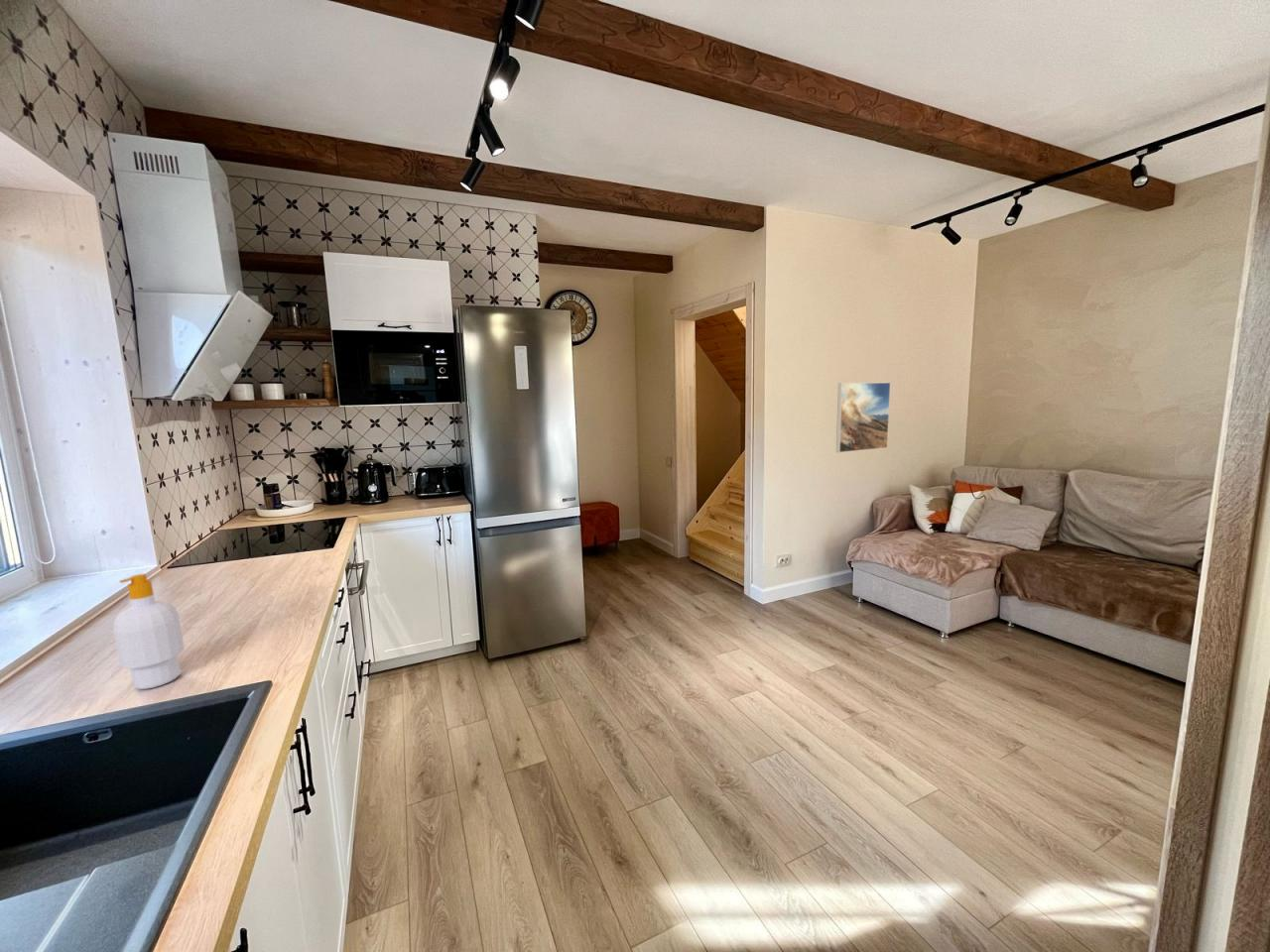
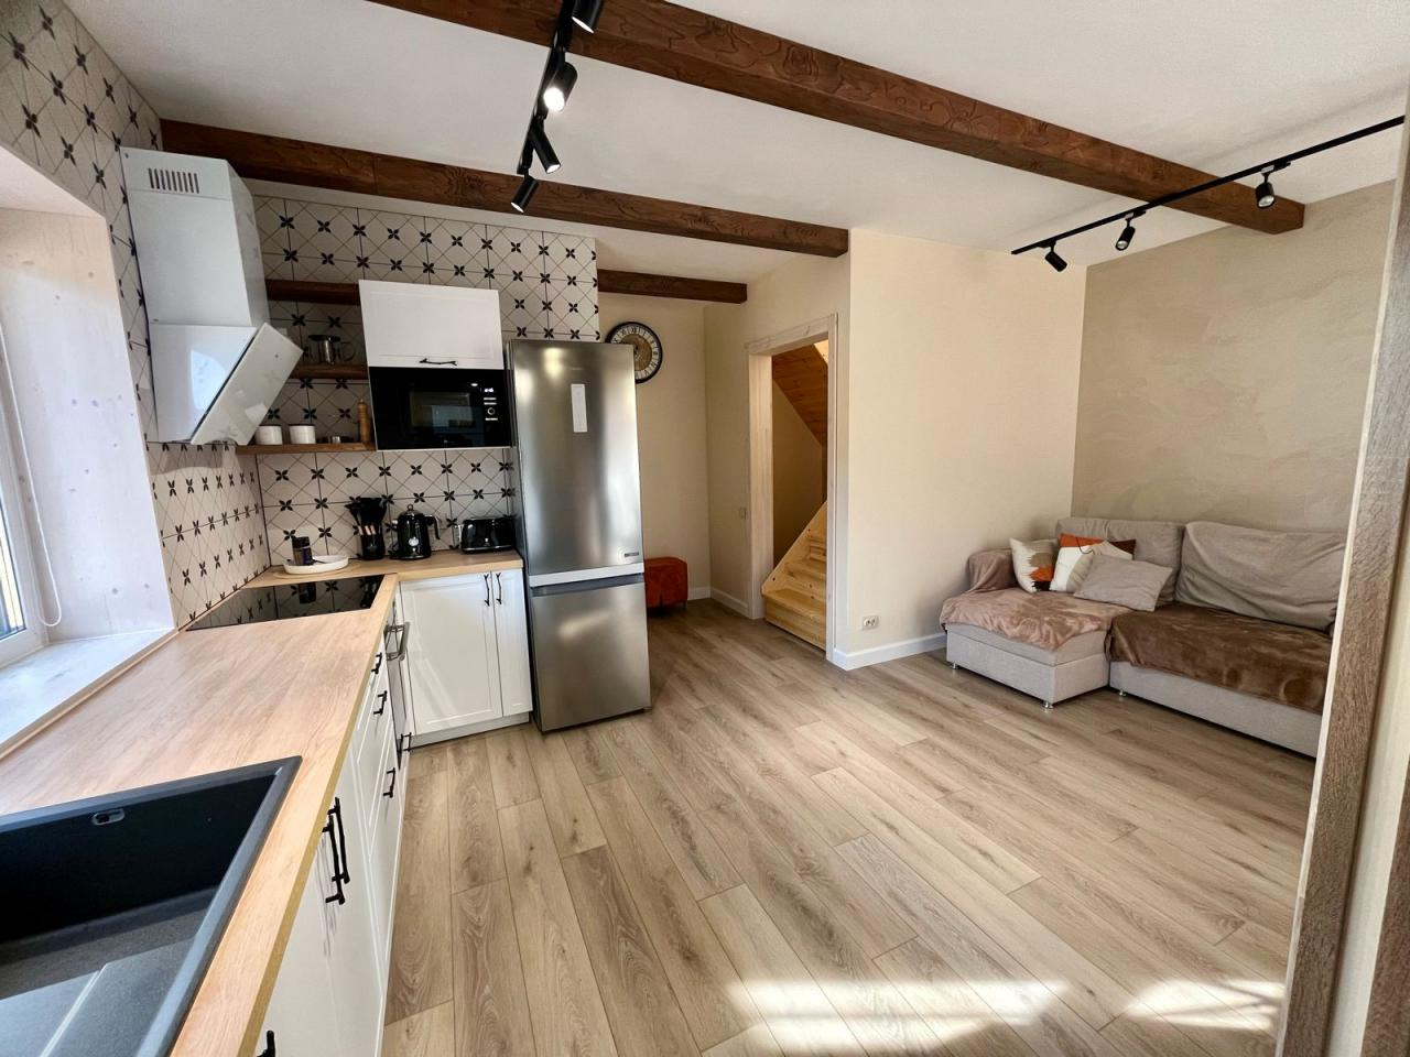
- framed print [835,382,891,453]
- soap bottle [112,573,186,690]
